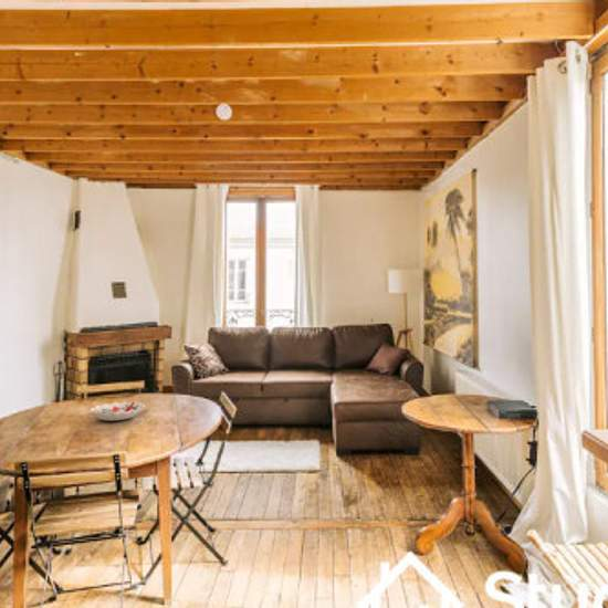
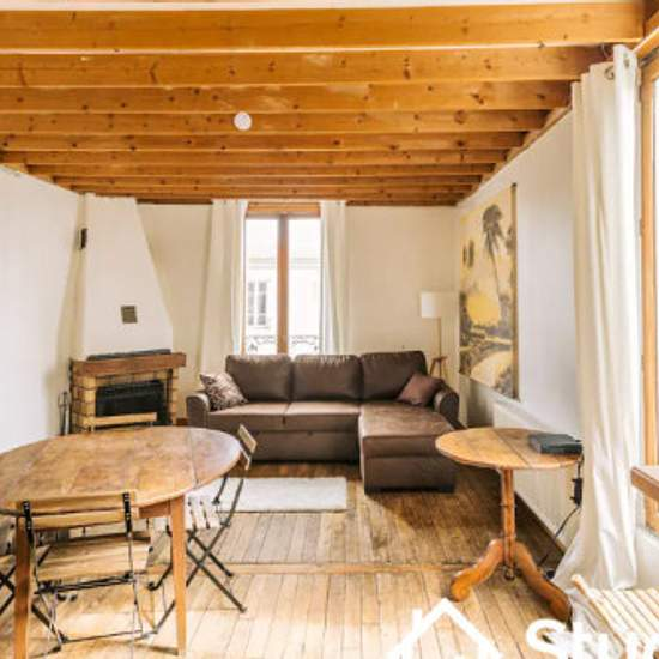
- decorative bowl [88,400,146,422]
